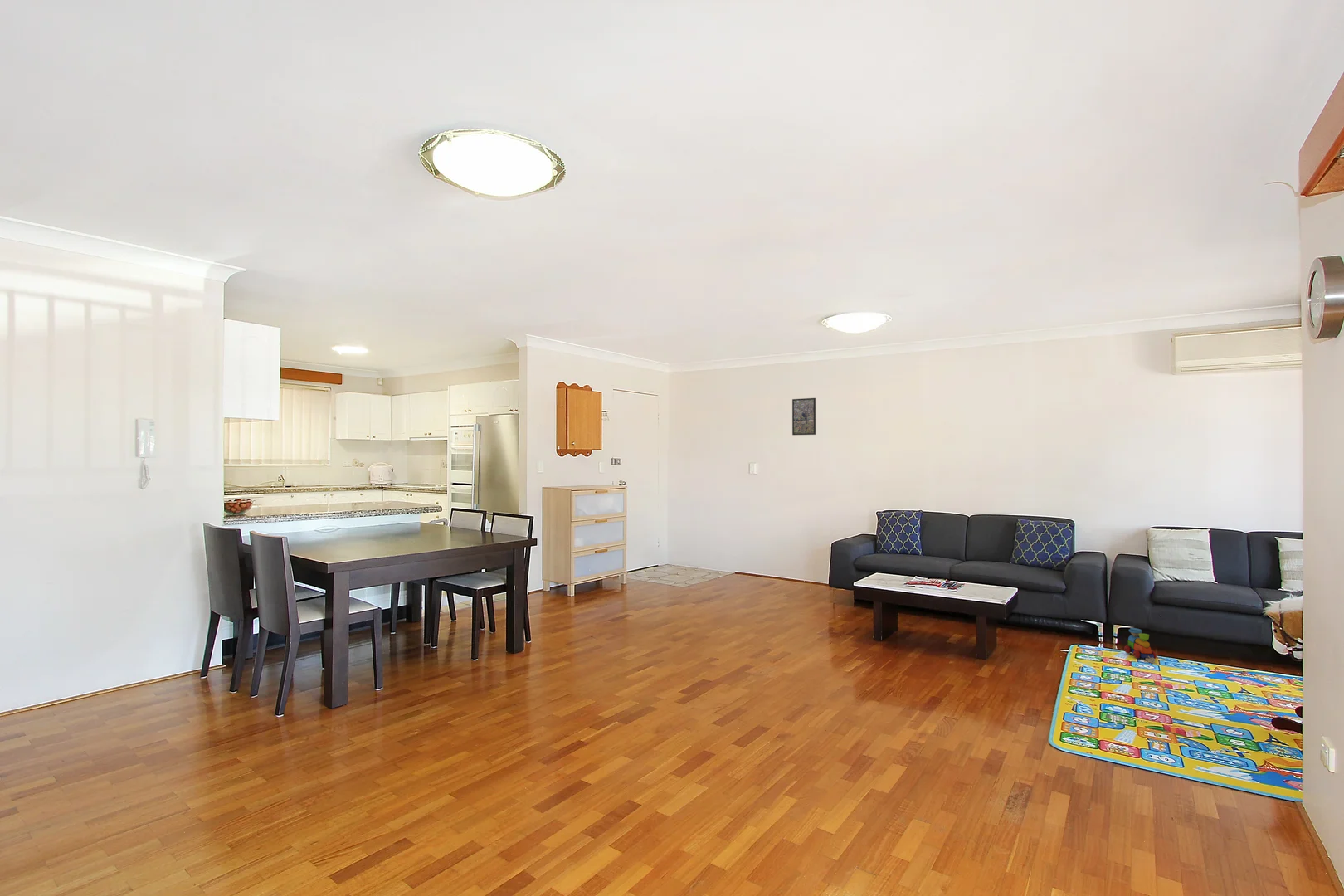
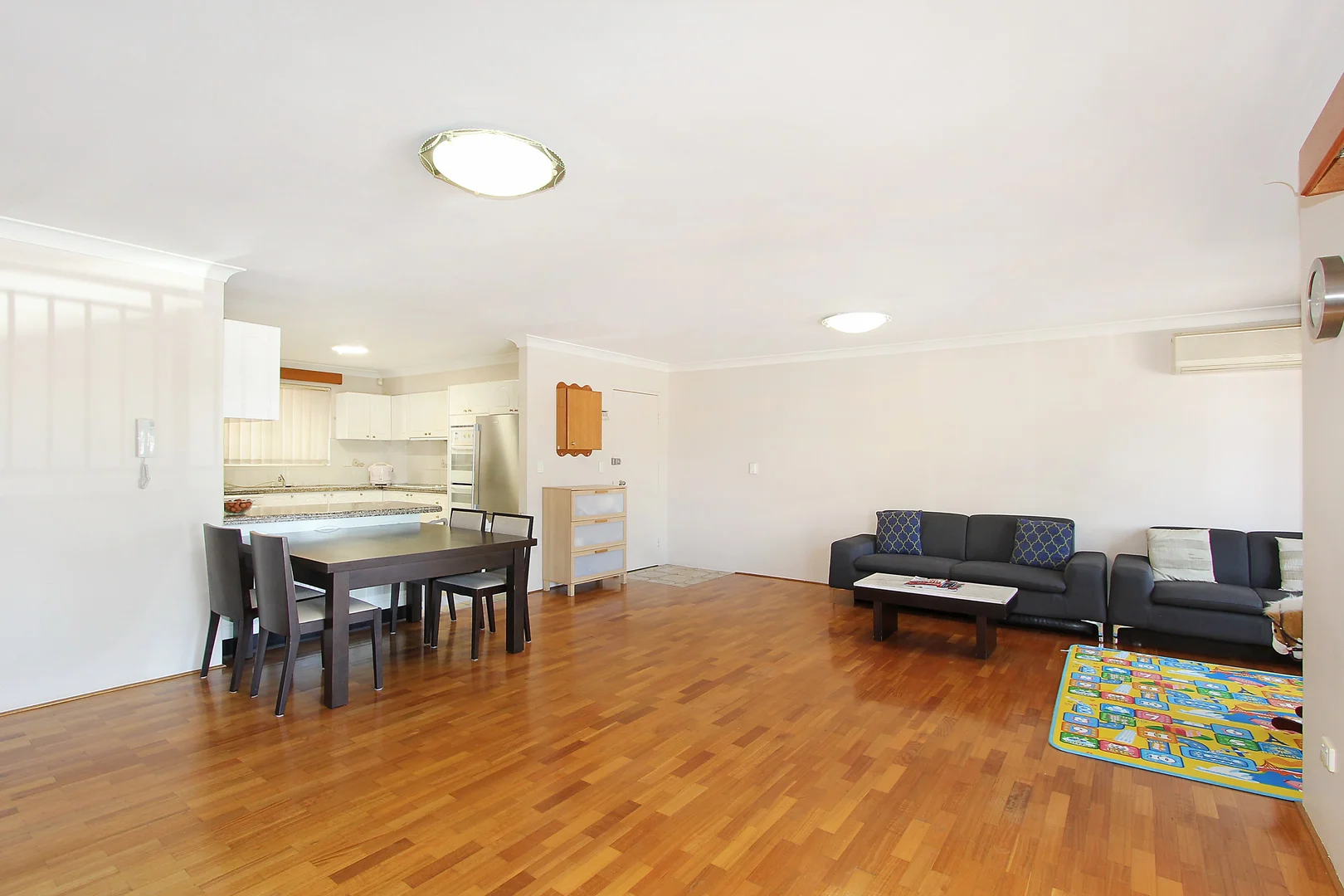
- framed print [791,397,816,436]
- toy train [1123,627,1158,666]
